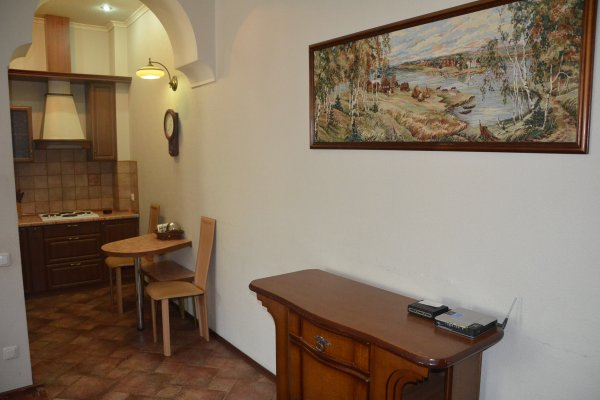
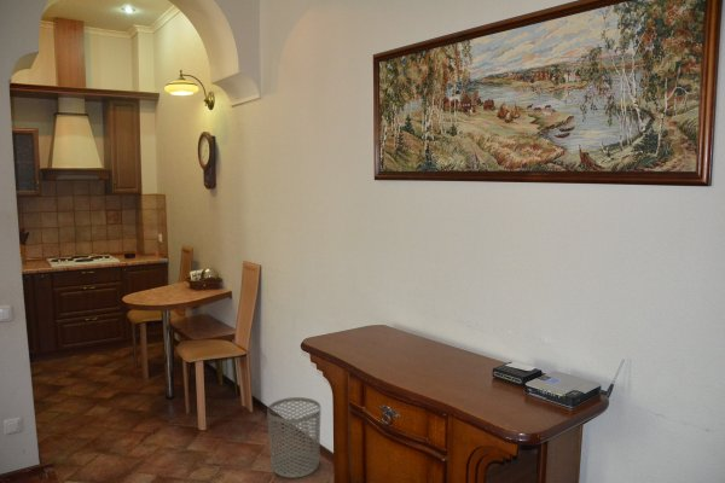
+ waste bin [266,396,321,479]
